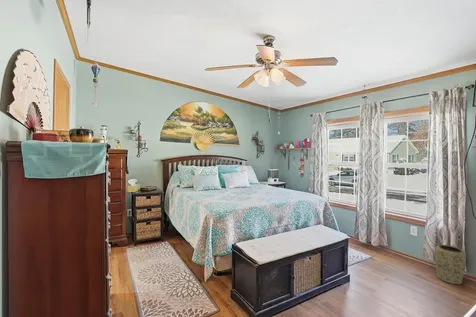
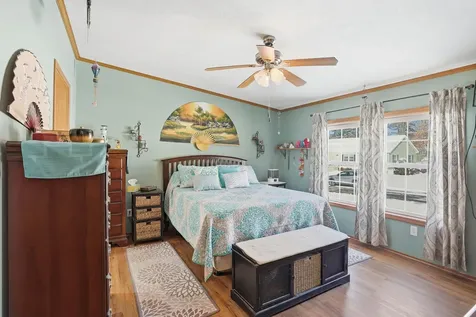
- planter [434,244,467,285]
